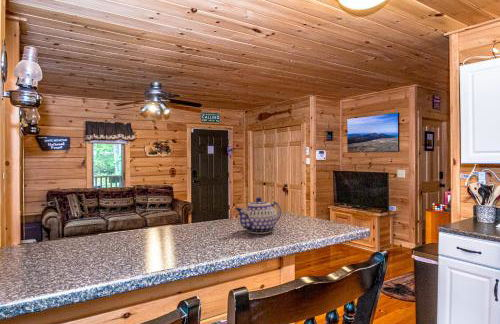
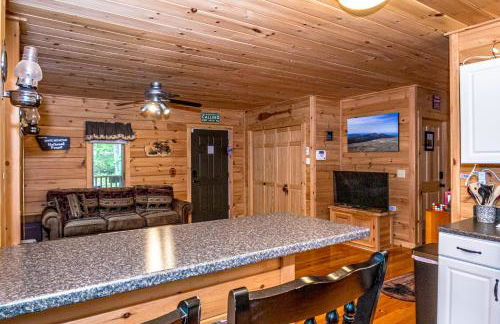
- teapot [235,196,282,235]
